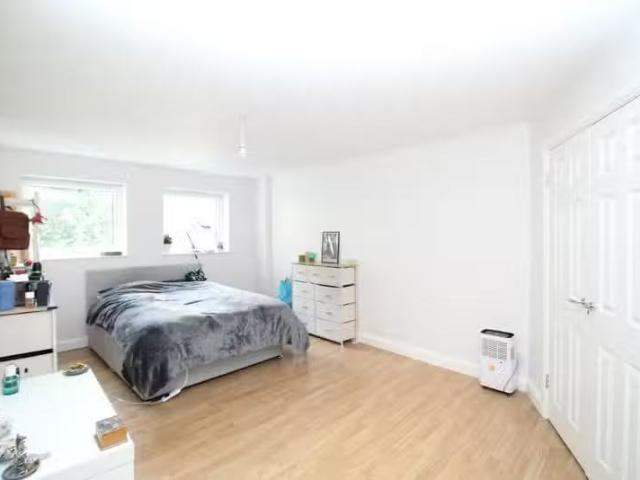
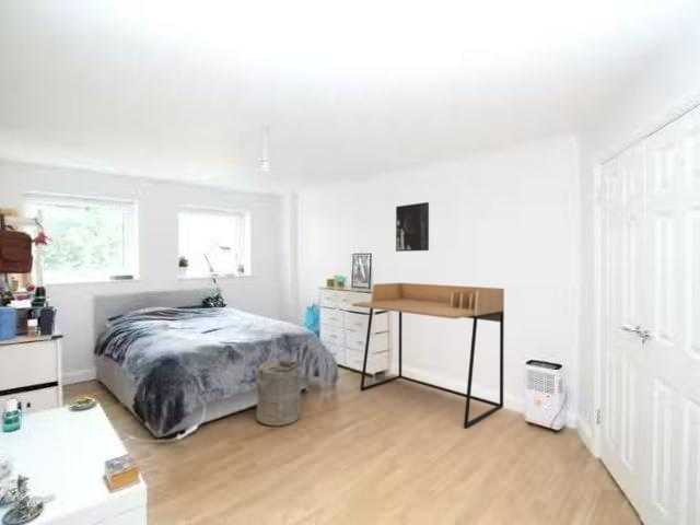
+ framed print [395,201,430,253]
+ desk [351,282,505,429]
+ laundry hamper [254,358,304,427]
